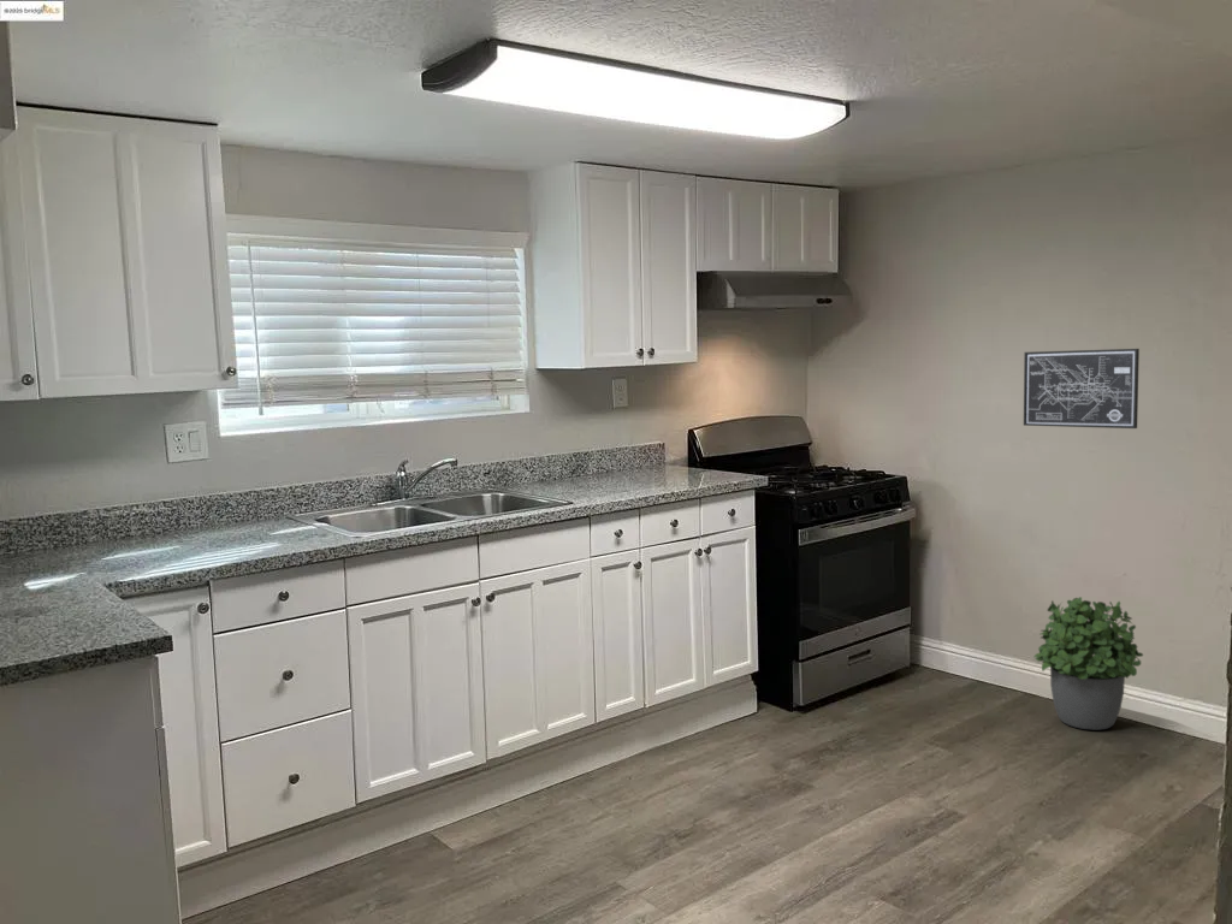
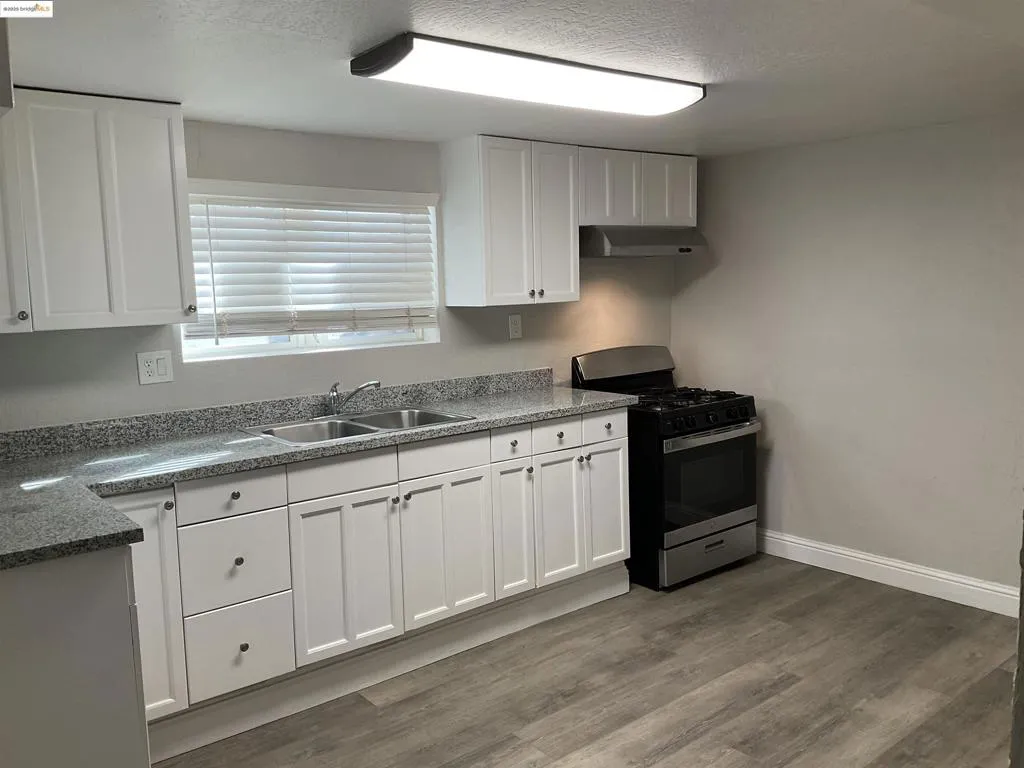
- wall art [1023,348,1141,430]
- potted plant [1032,596,1144,732]
